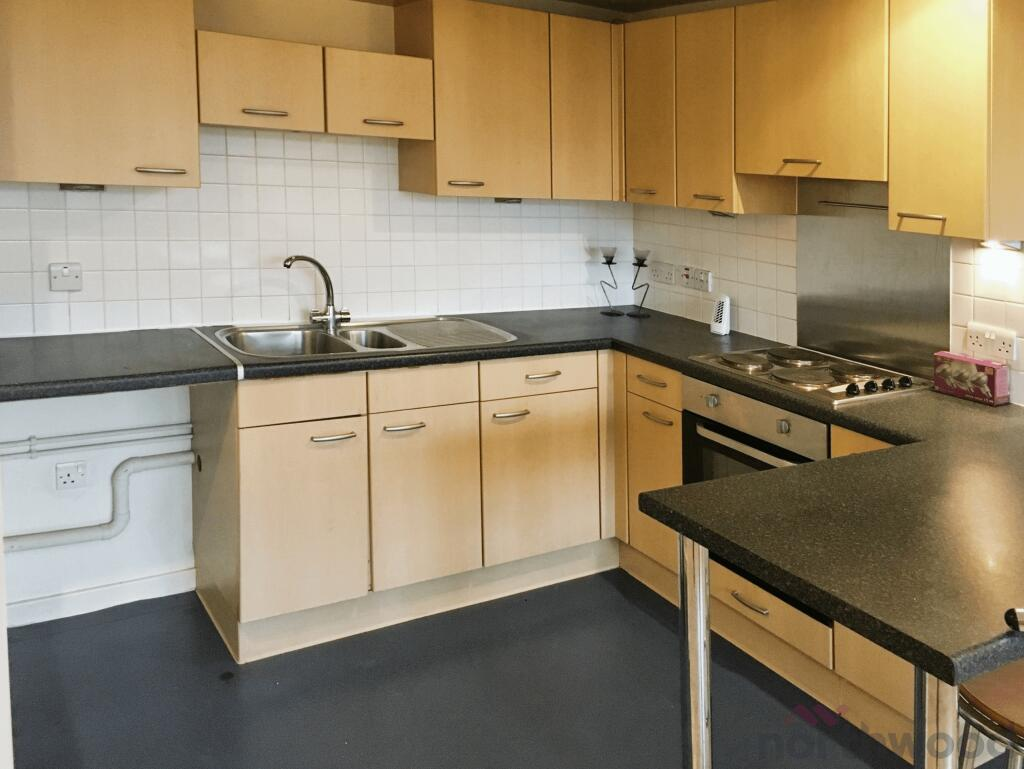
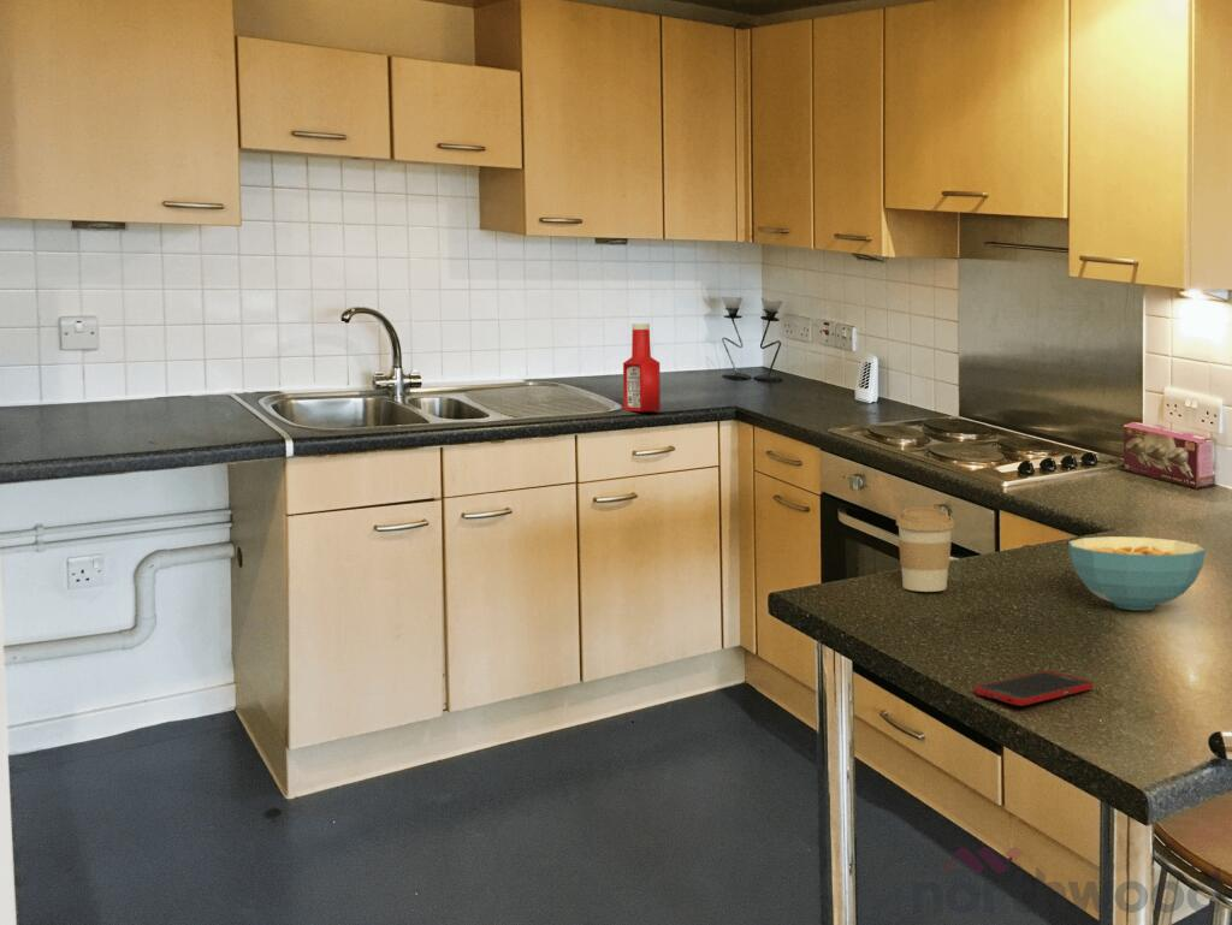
+ cereal bowl [1067,535,1207,611]
+ soap bottle [622,322,662,413]
+ cell phone [973,670,1094,707]
+ coffee cup [895,506,955,593]
